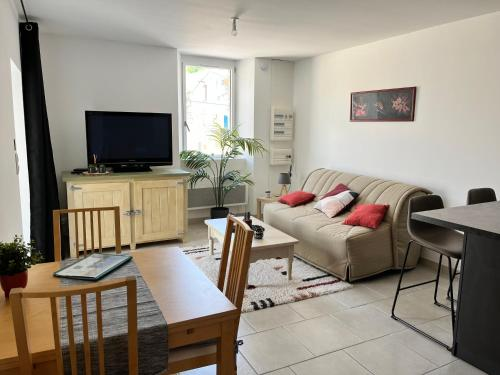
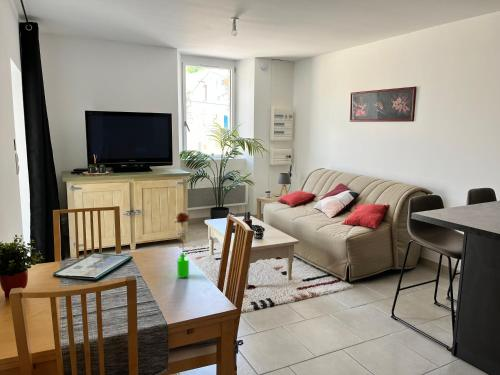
+ flower [173,211,191,279]
